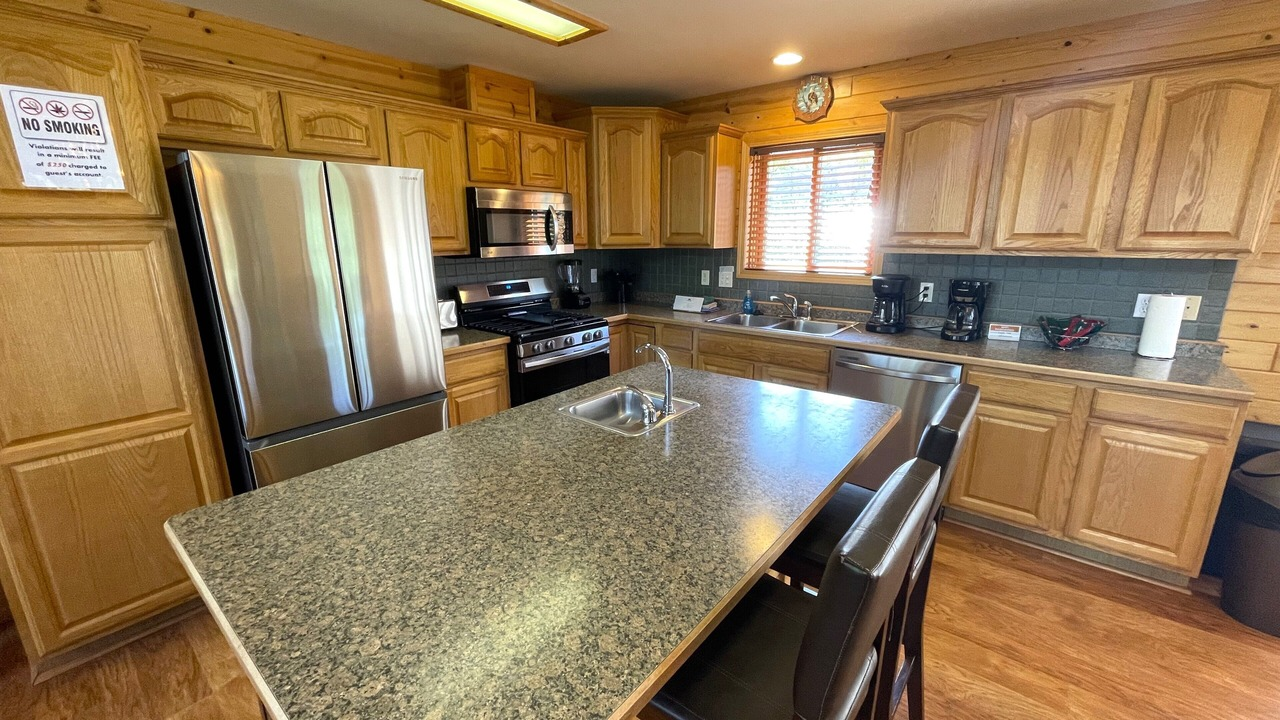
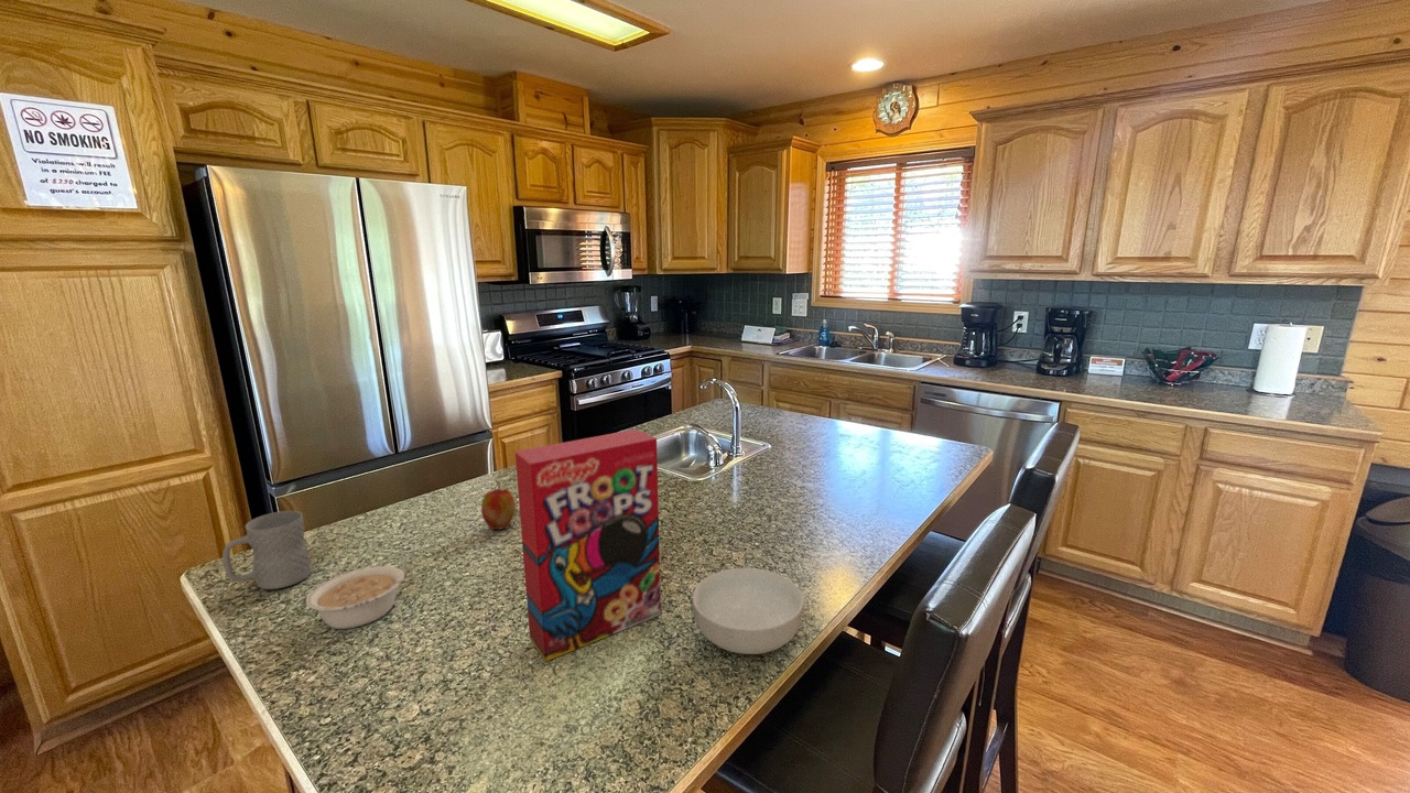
+ cereal box [514,428,662,662]
+ legume [305,565,421,630]
+ cereal bowl [691,567,805,655]
+ mug [221,510,313,590]
+ apple [480,481,517,531]
